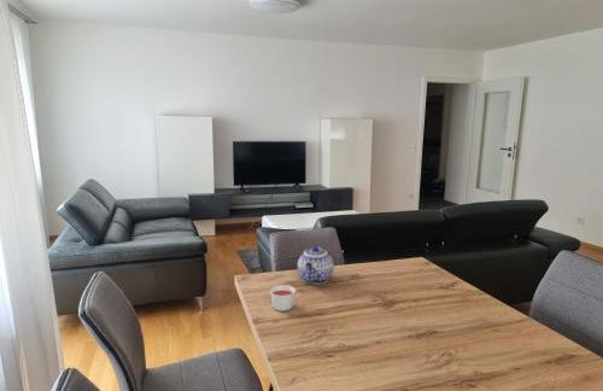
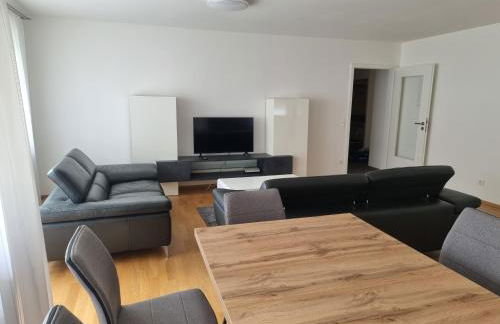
- teapot [297,245,335,286]
- candle [269,285,297,313]
